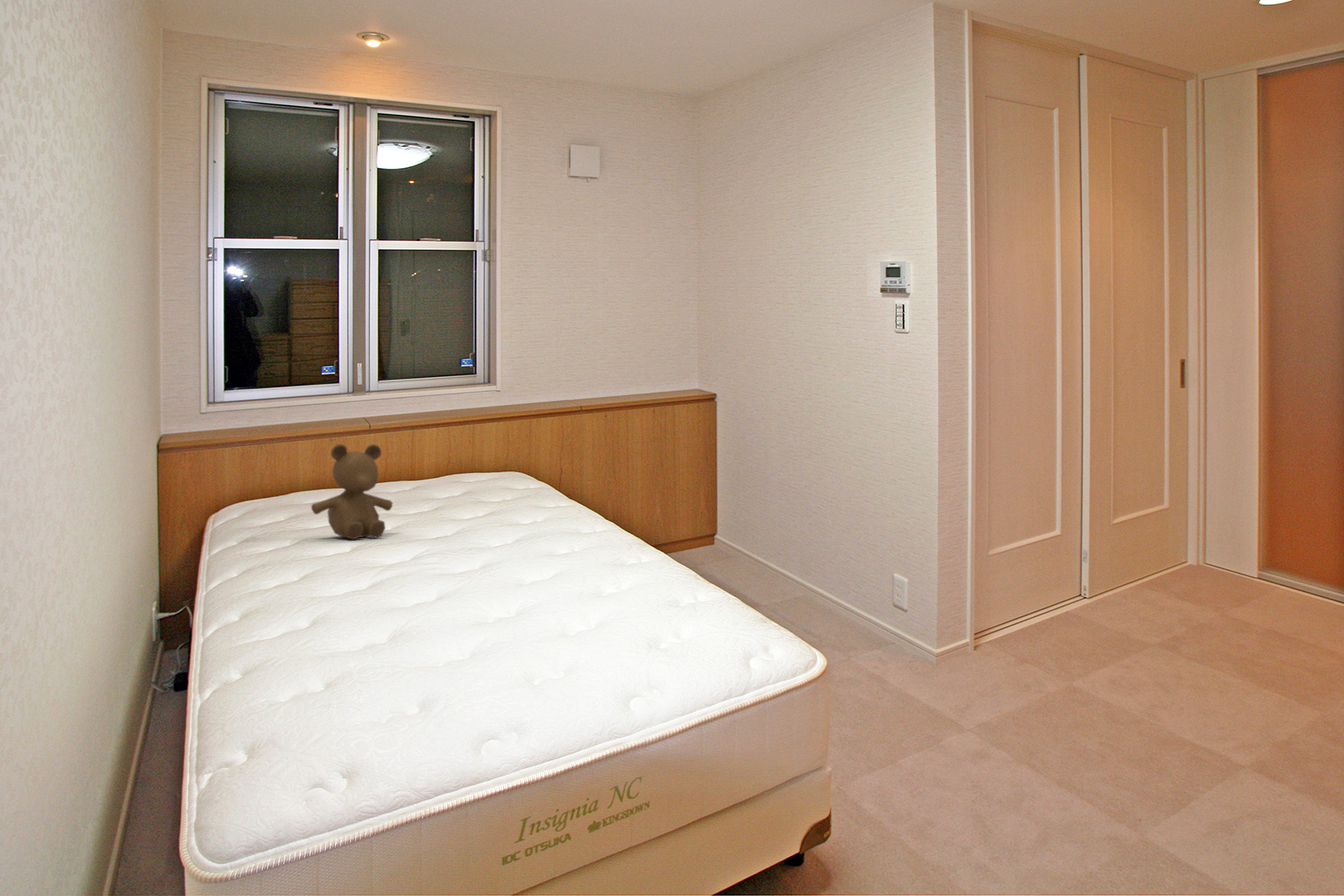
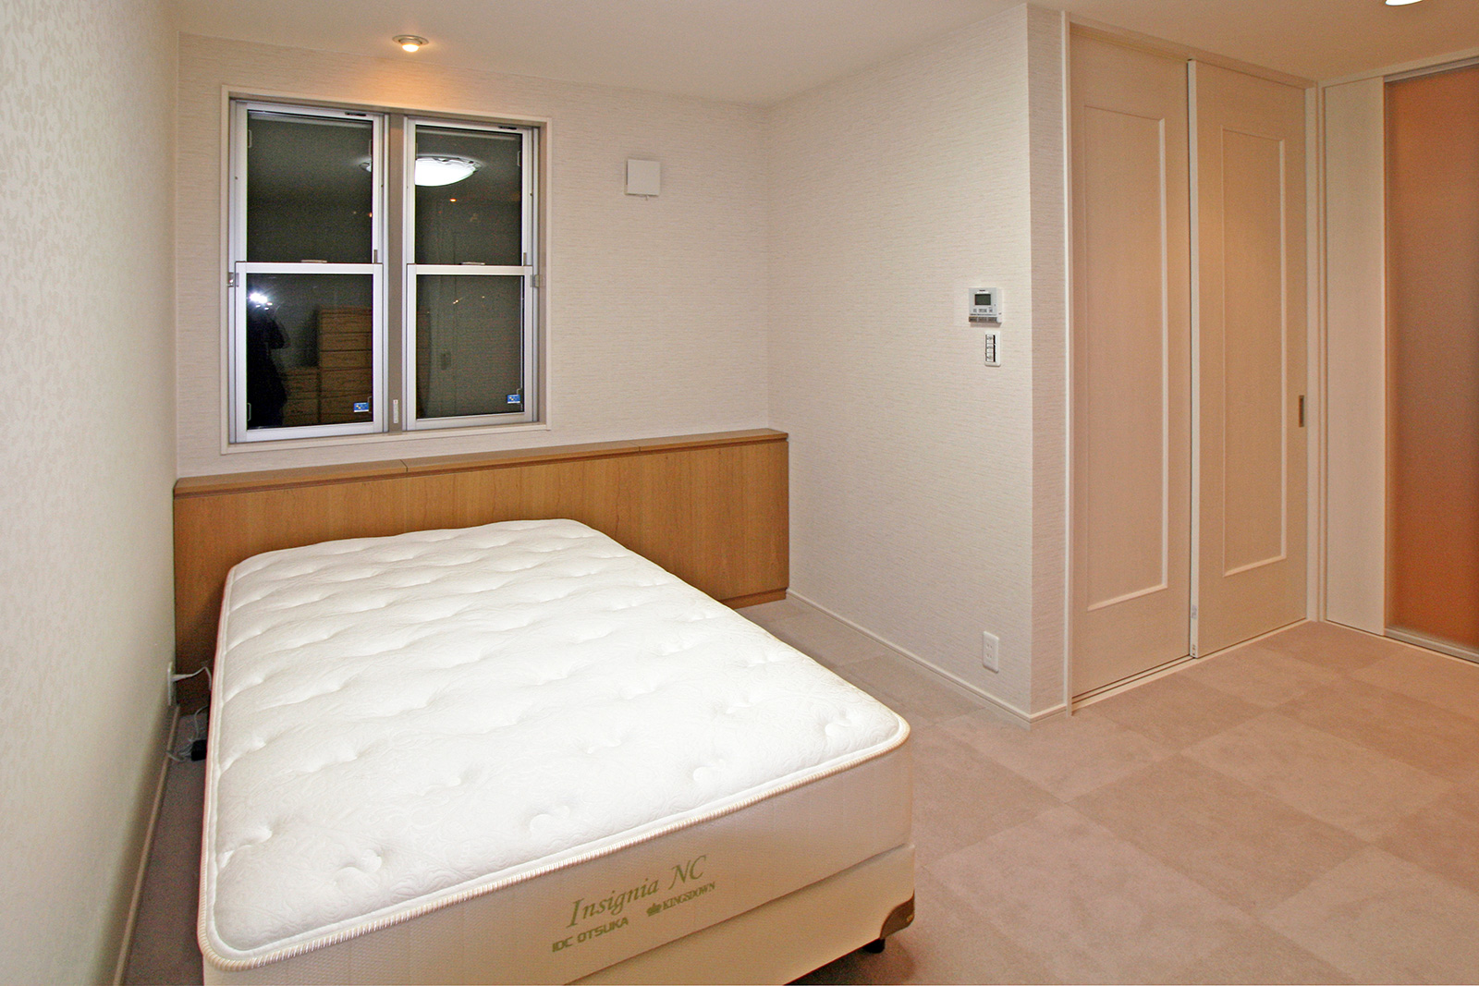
- teddy bear [311,443,393,540]
